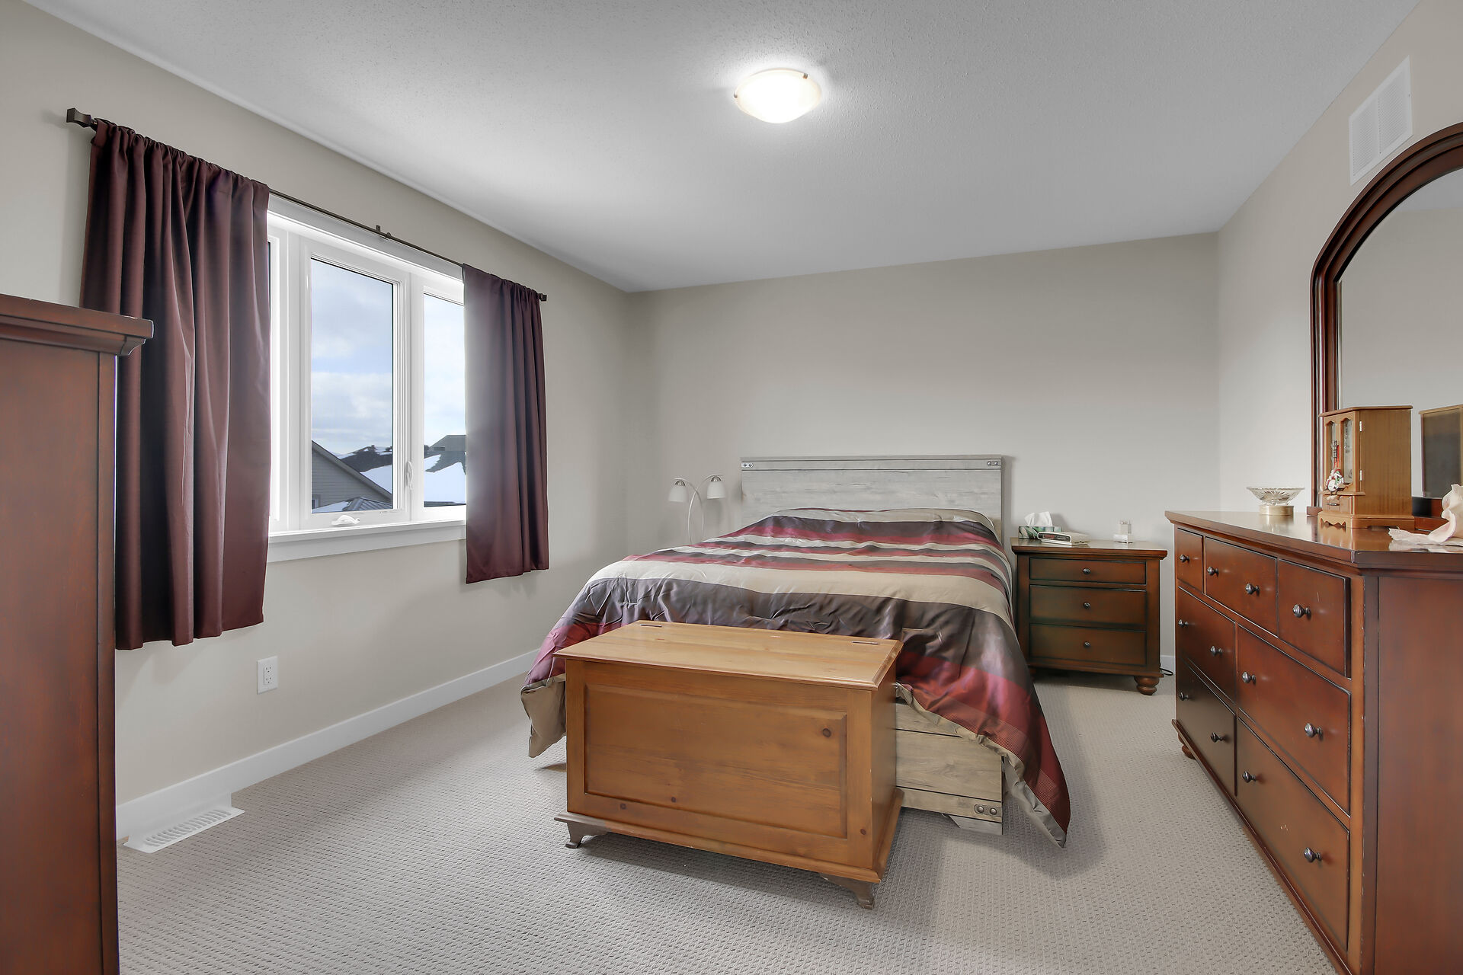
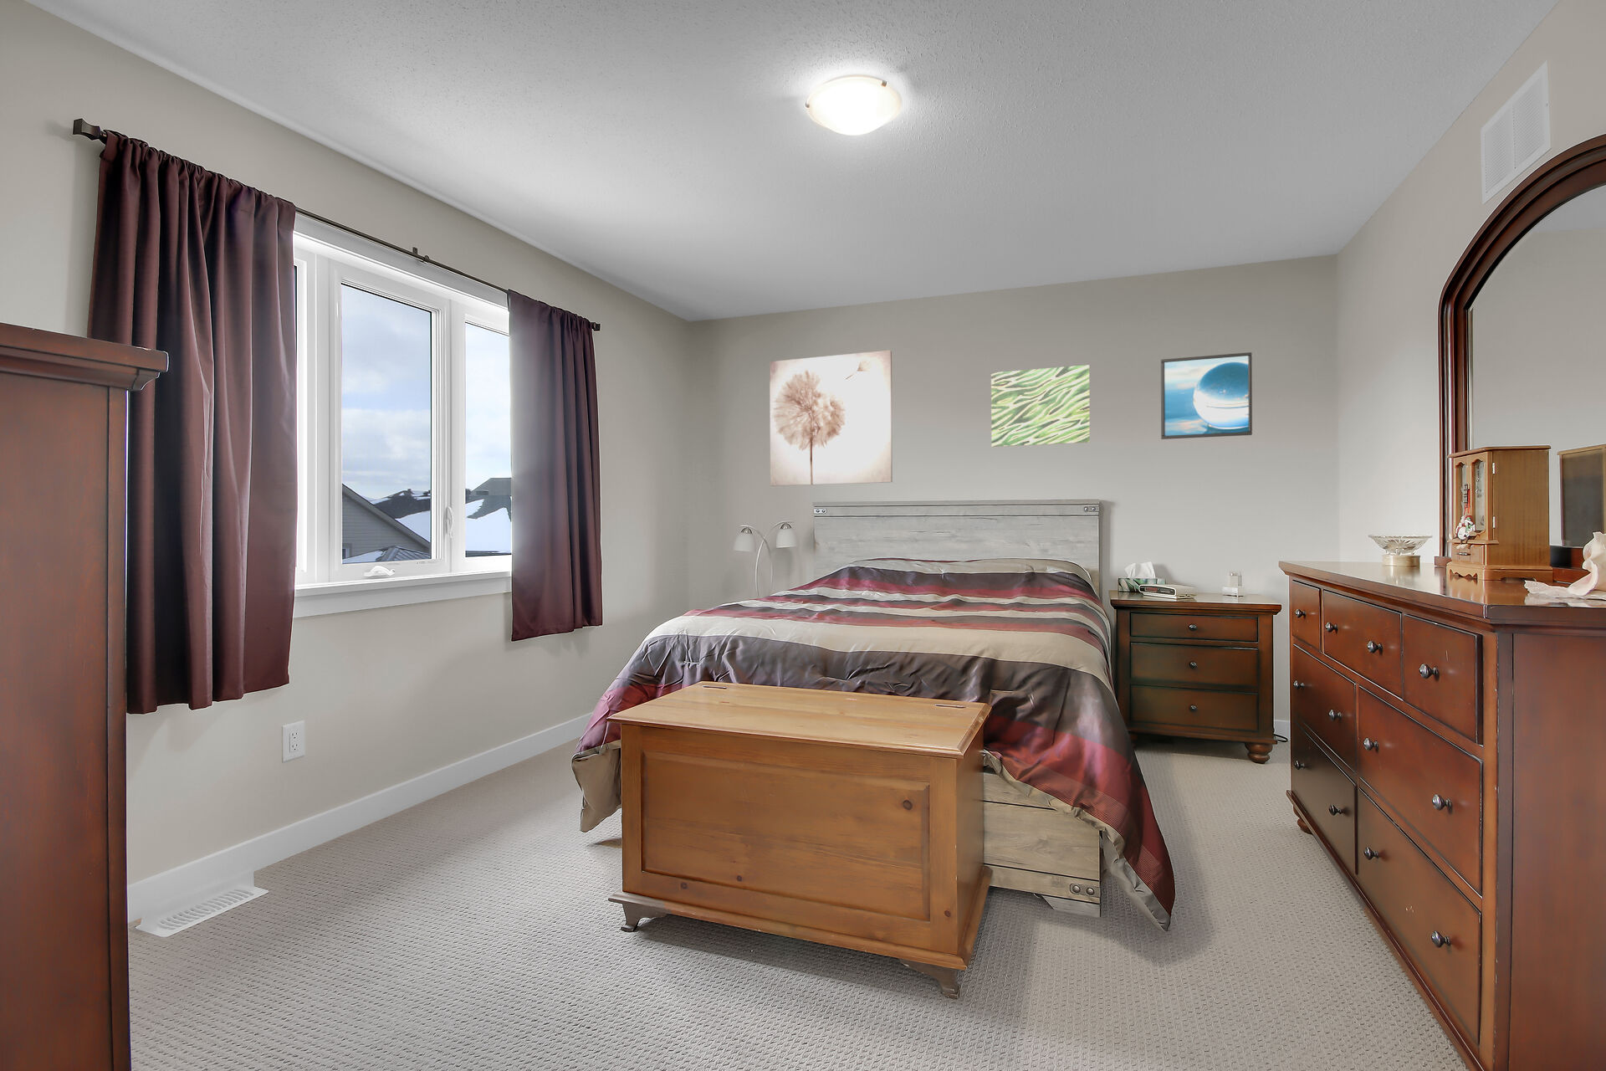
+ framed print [1160,351,1253,440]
+ wall art [768,350,894,486]
+ wall art [991,363,1091,447]
